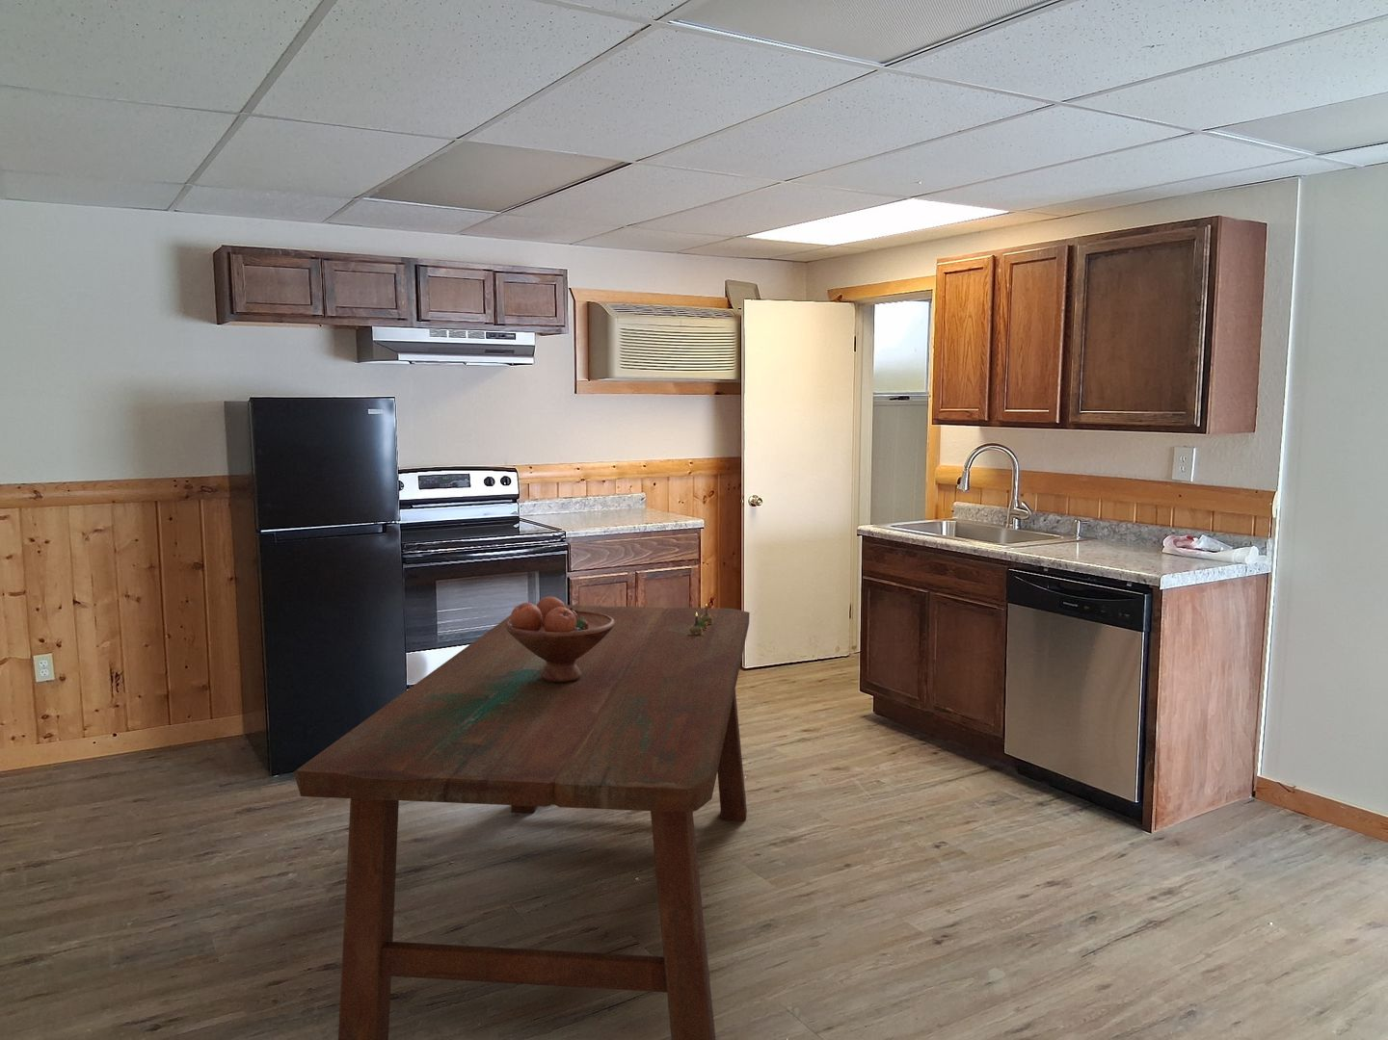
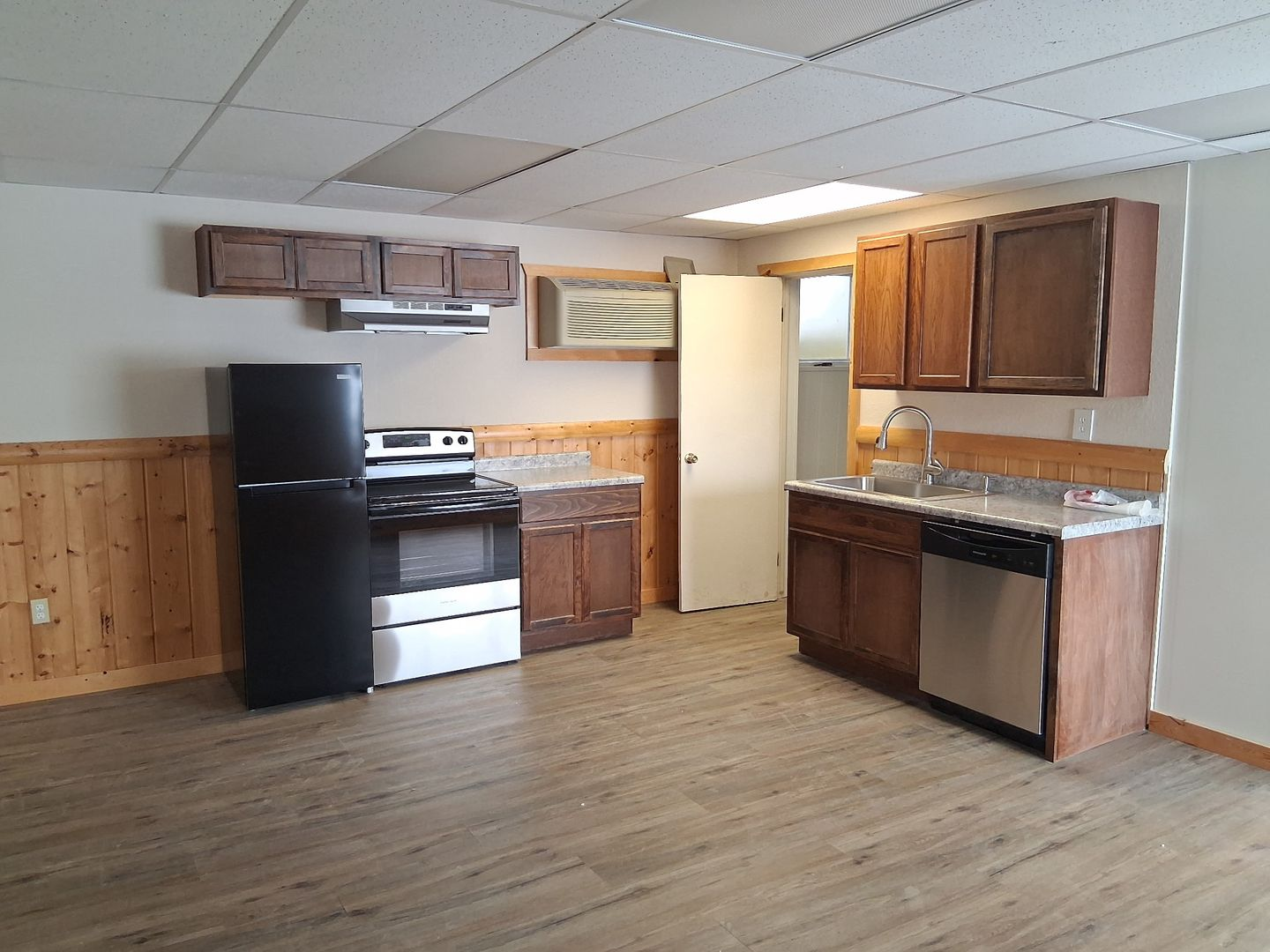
- dining table [293,604,751,1040]
- fruit bowl [505,595,615,683]
- candle holder [690,605,714,636]
